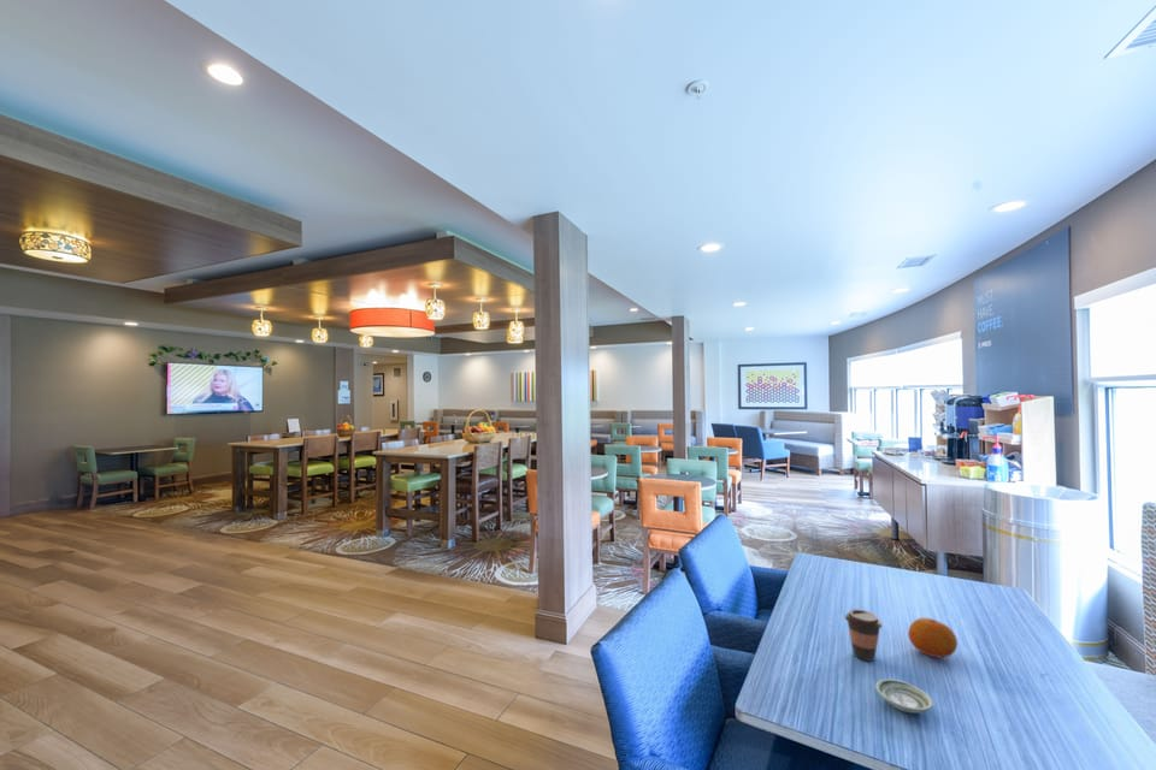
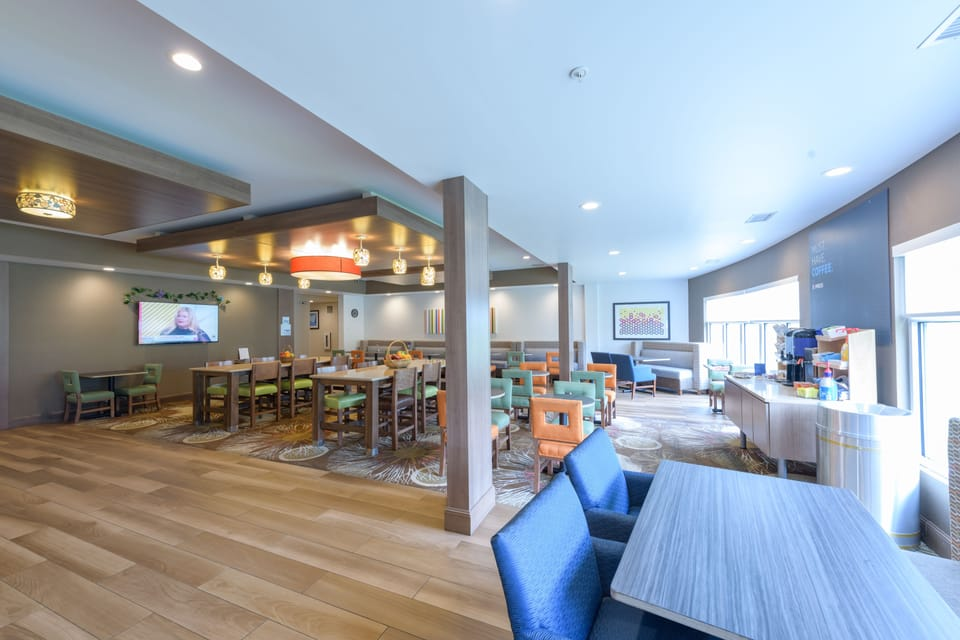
- coffee cup [844,608,884,662]
- fruit [907,617,959,658]
- saucer [874,679,934,715]
